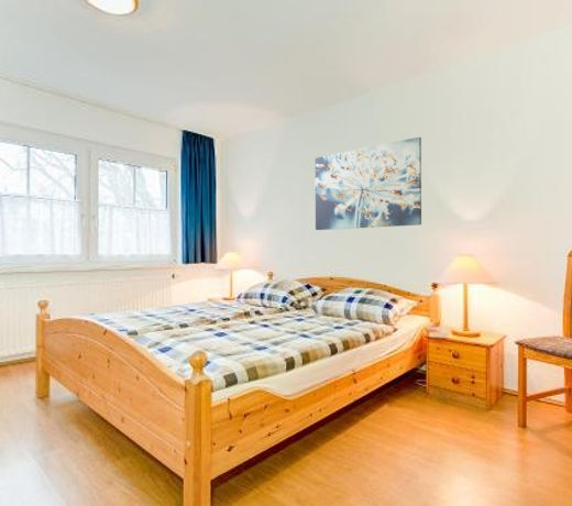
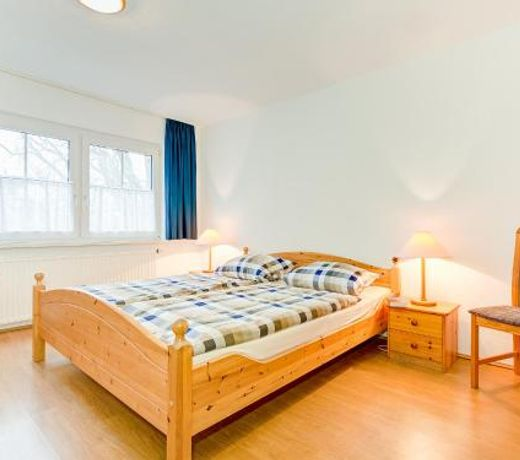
- wall art [315,136,422,231]
